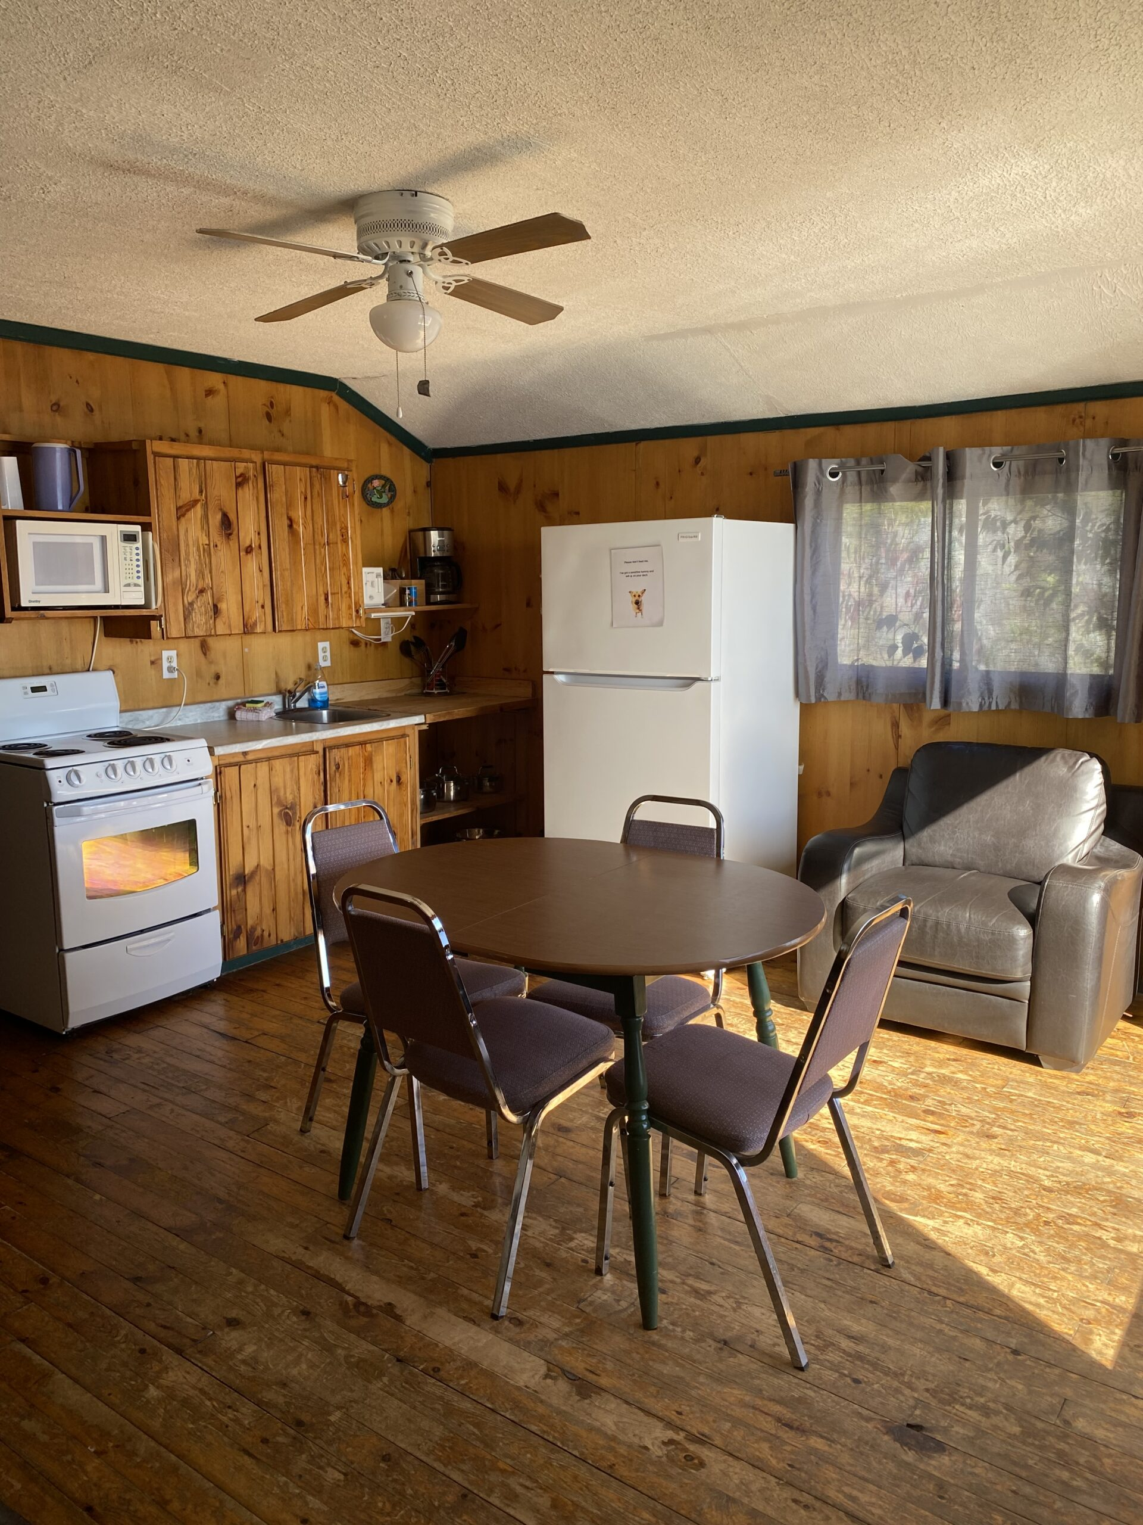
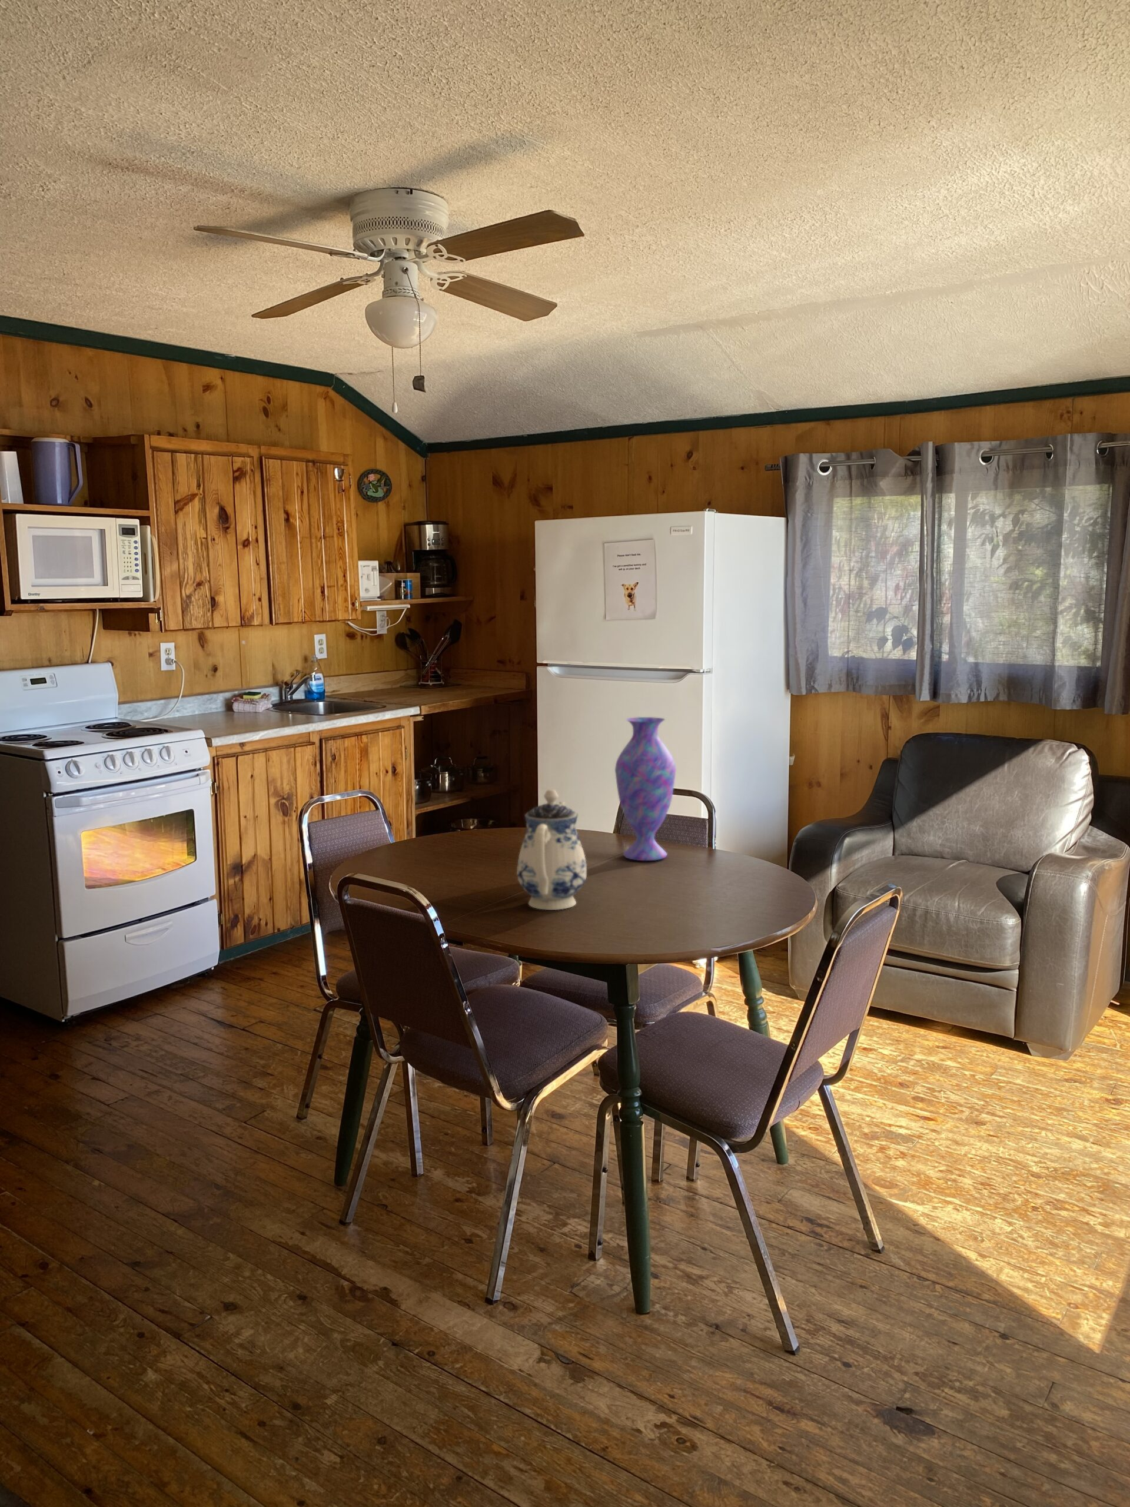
+ teapot [516,789,588,910]
+ vase [615,717,677,861]
